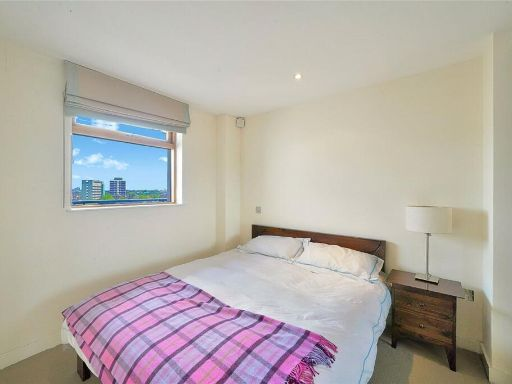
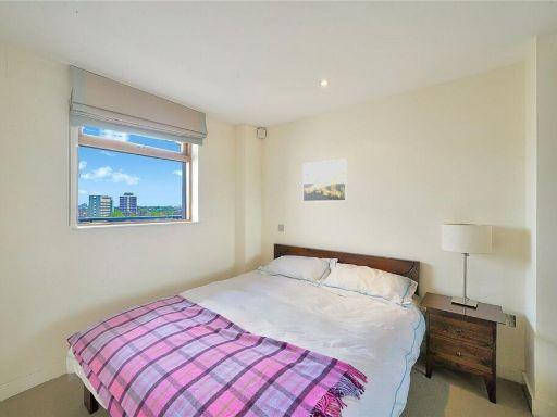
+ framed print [301,157,348,203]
